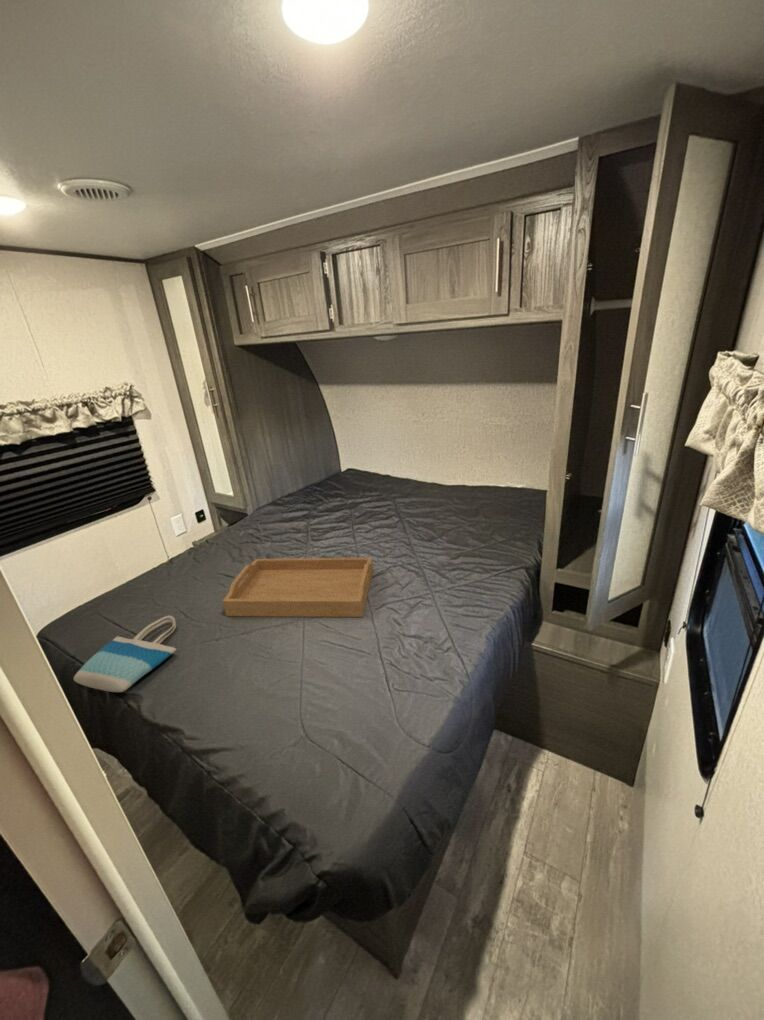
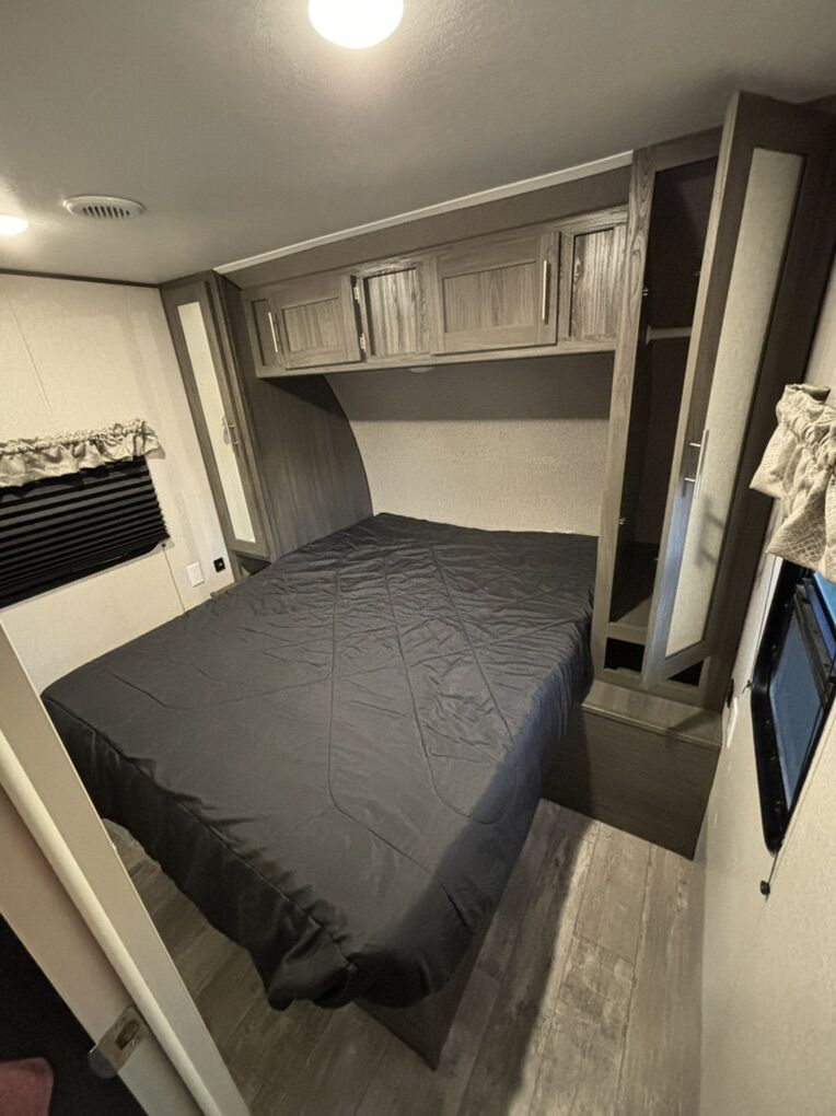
- serving tray [221,557,374,618]
- tote bag [73,615,178,693]
